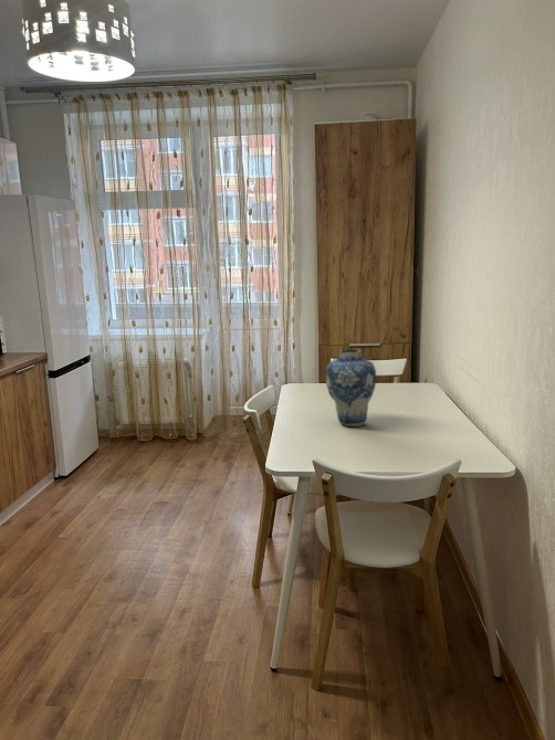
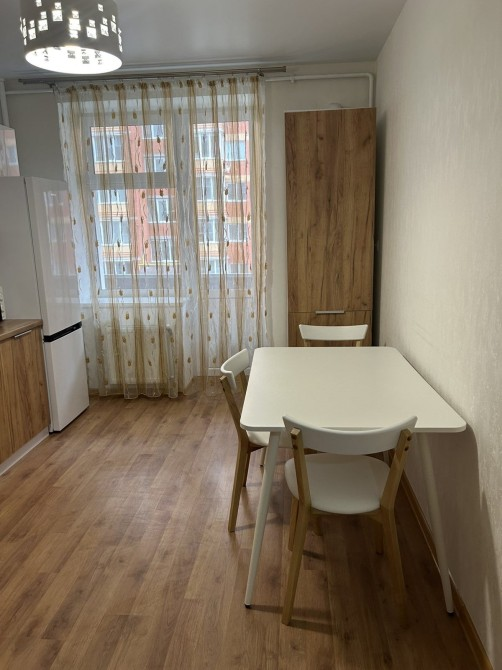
- vase [324,348,377,427]
